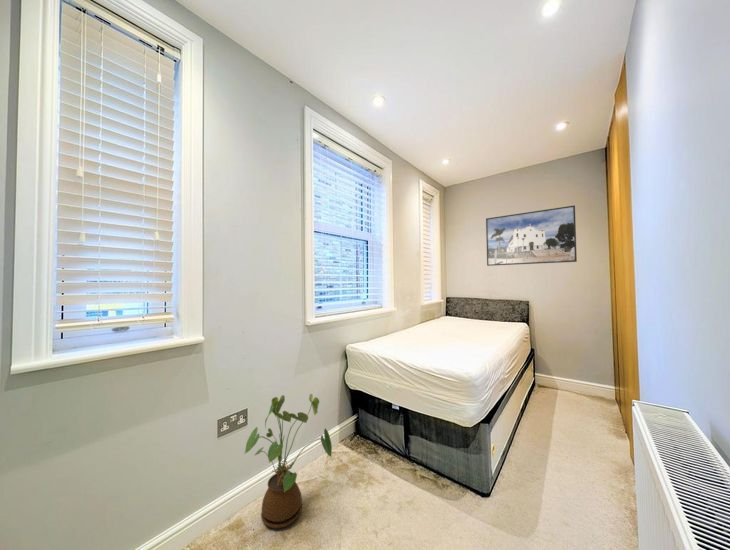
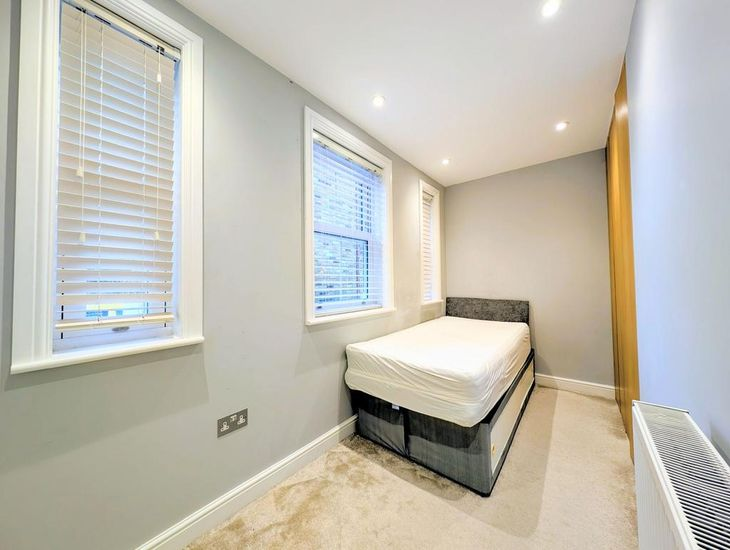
- house plant [243,393,333,530]
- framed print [485,205,578,267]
